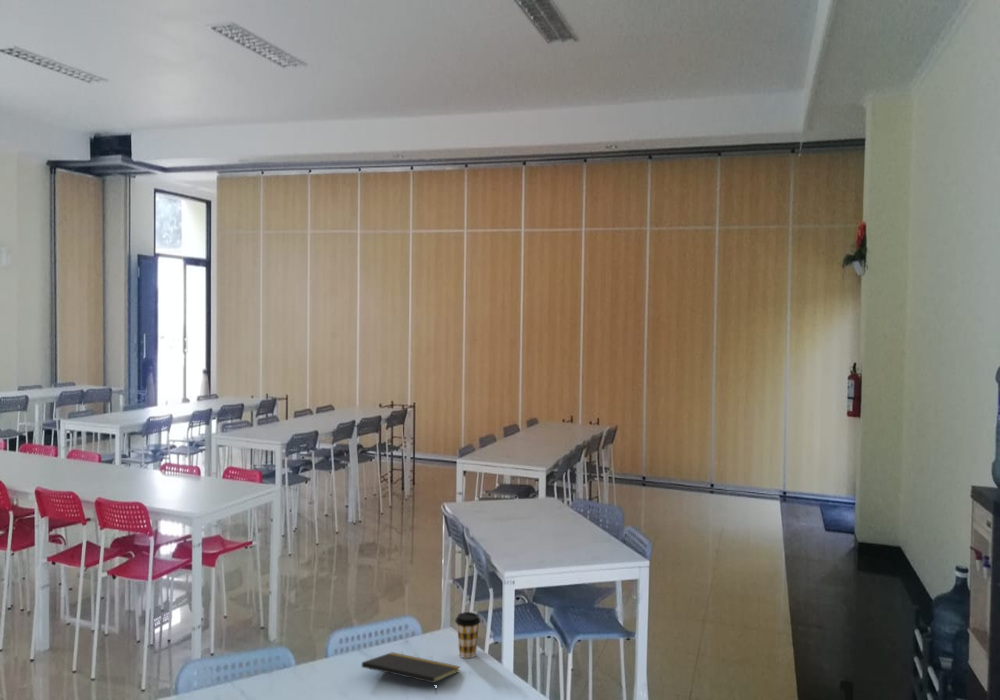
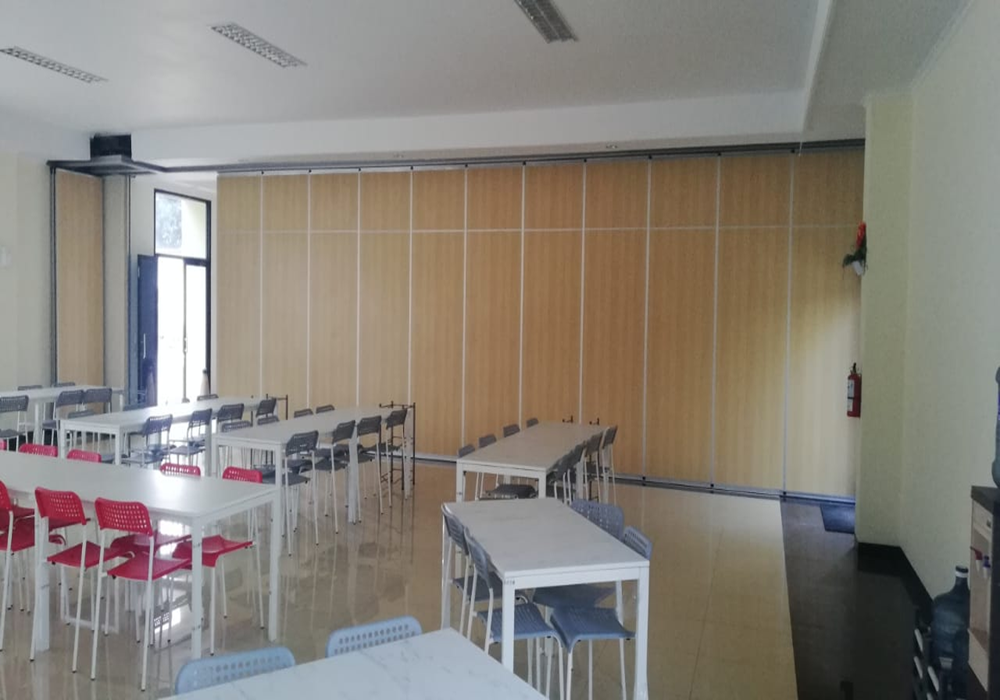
- notepad [361,651,461,695]
- coffee cup [454,611,482,659]
